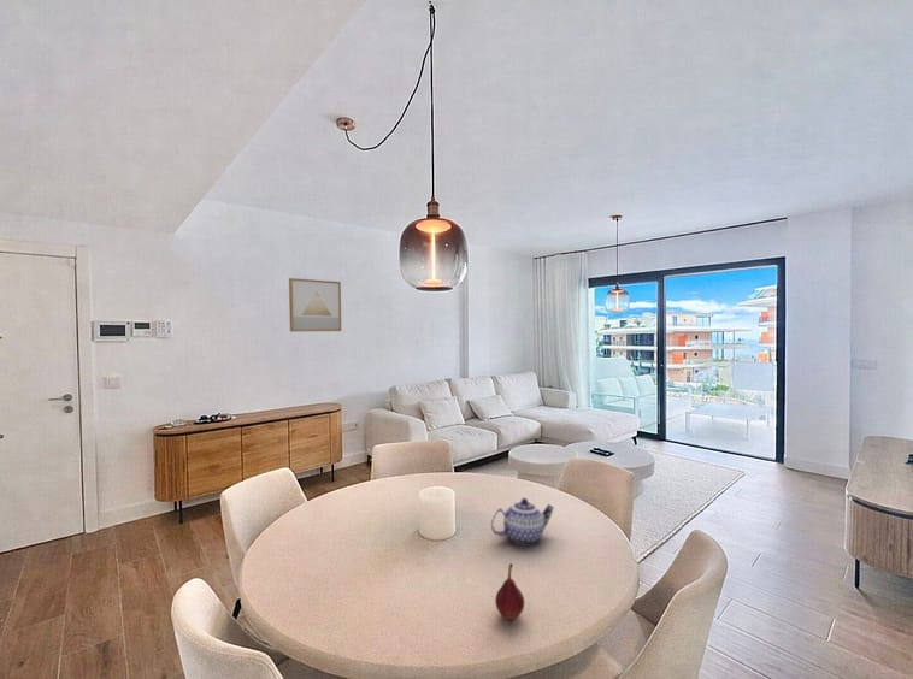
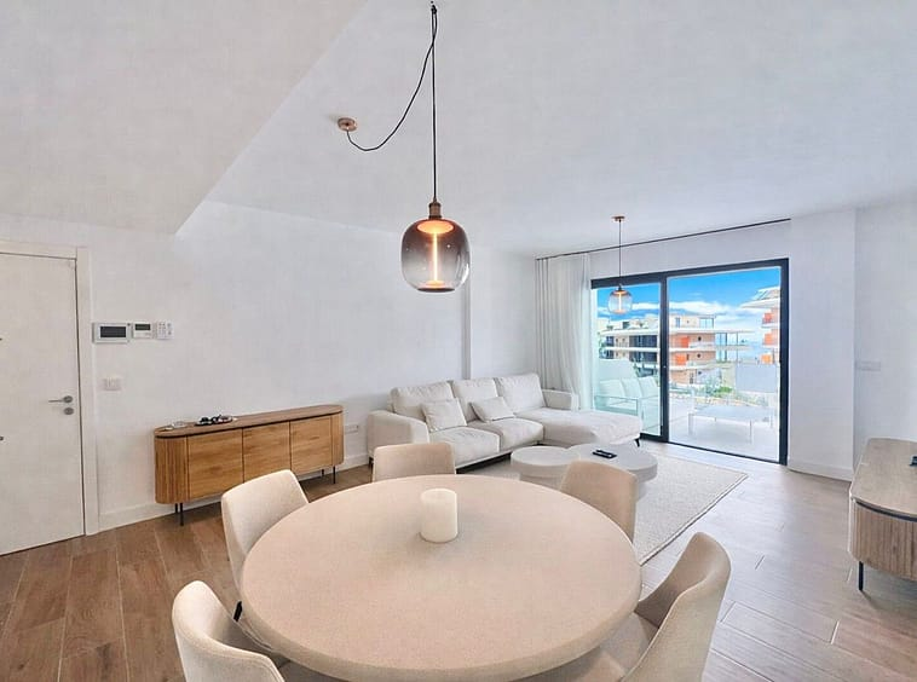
- teapot [490,497,555,545]
- fruit [494,562,525,621]
- wall art [288,277,342,332]
